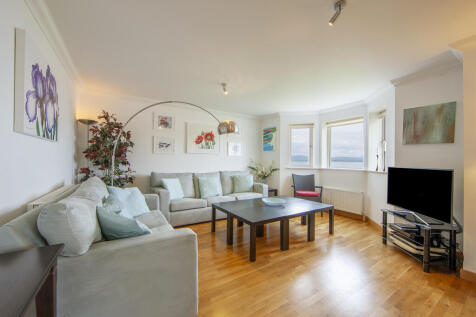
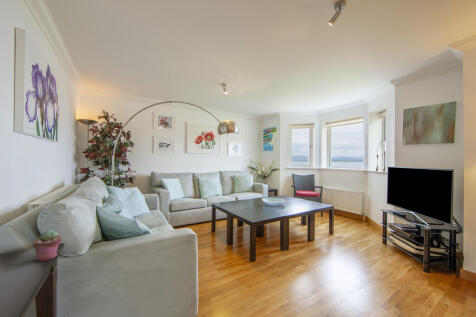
+ potted succulent [32,229,63,262]
